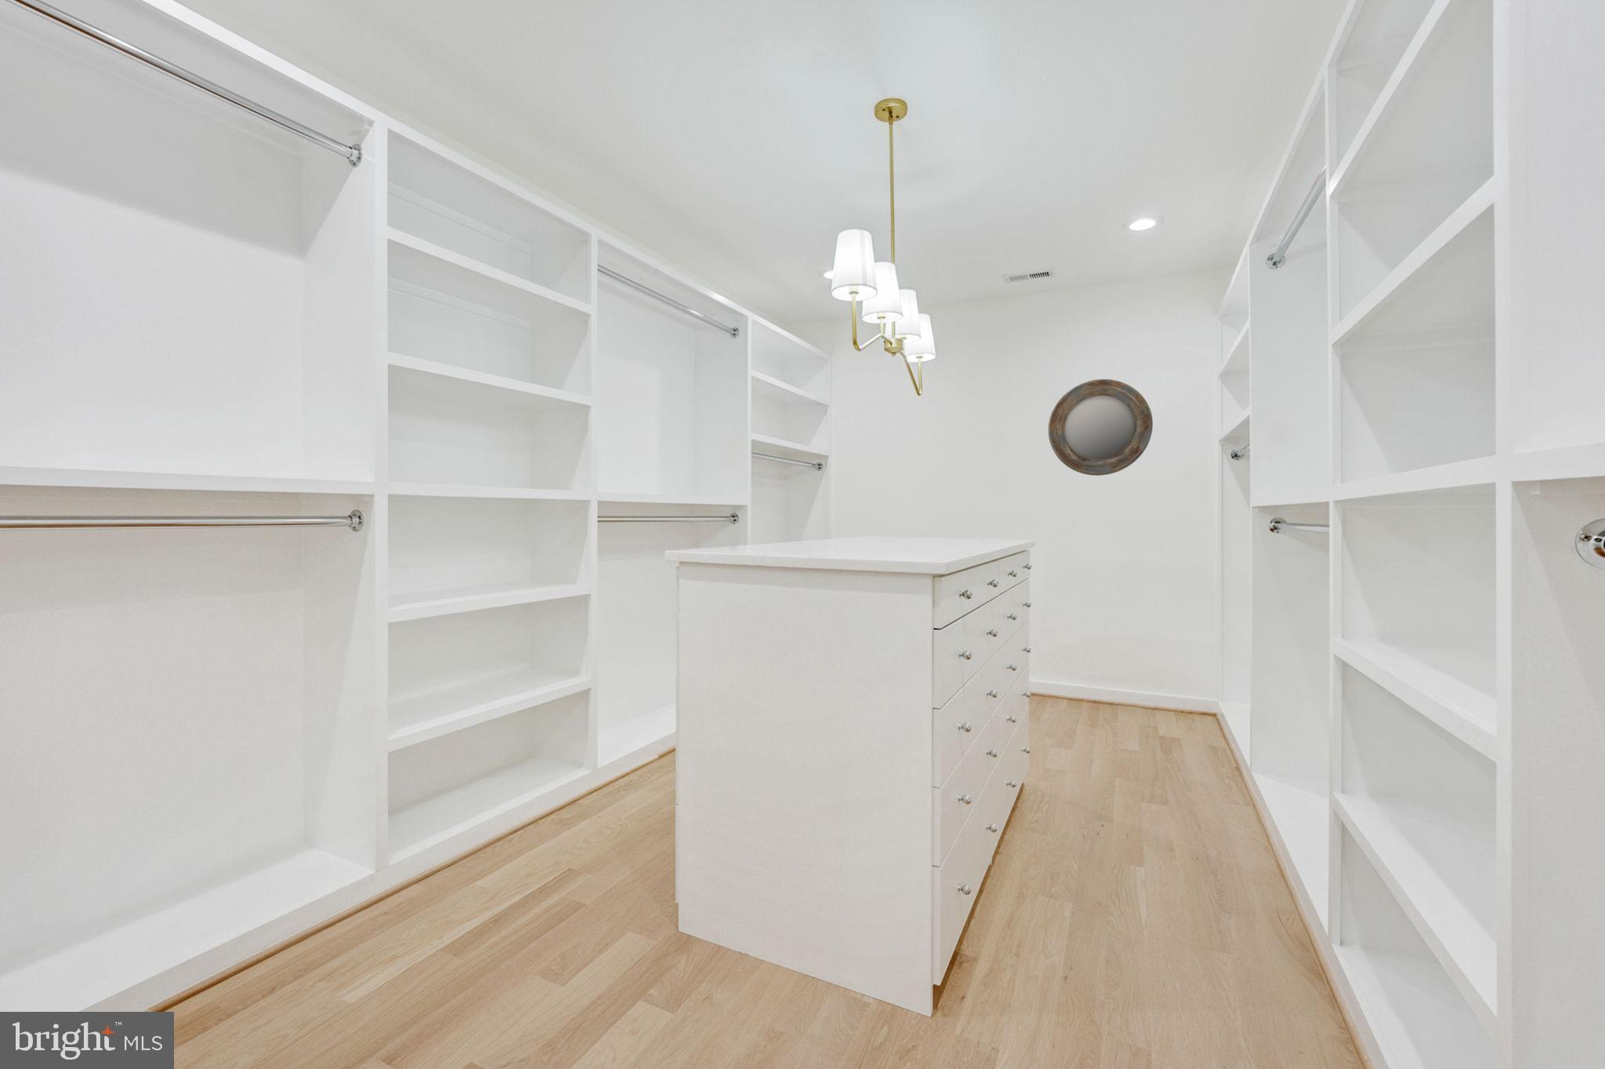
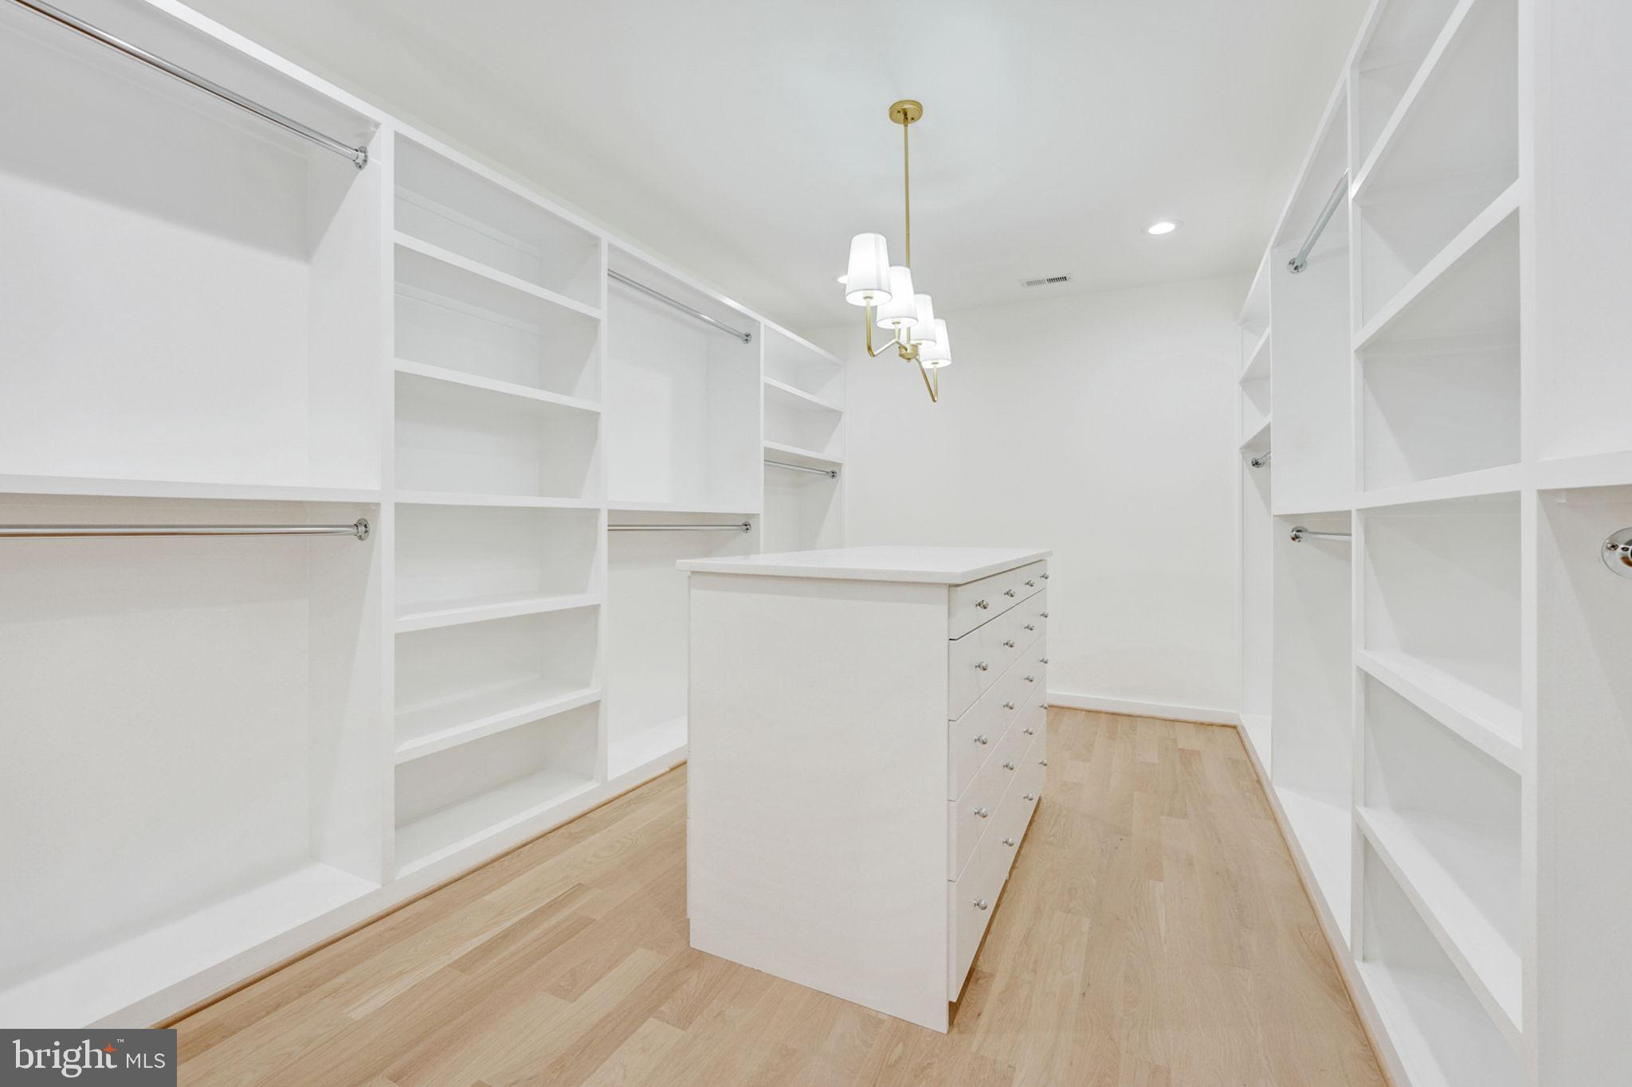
- home mirror [1048,378,1154,476]
